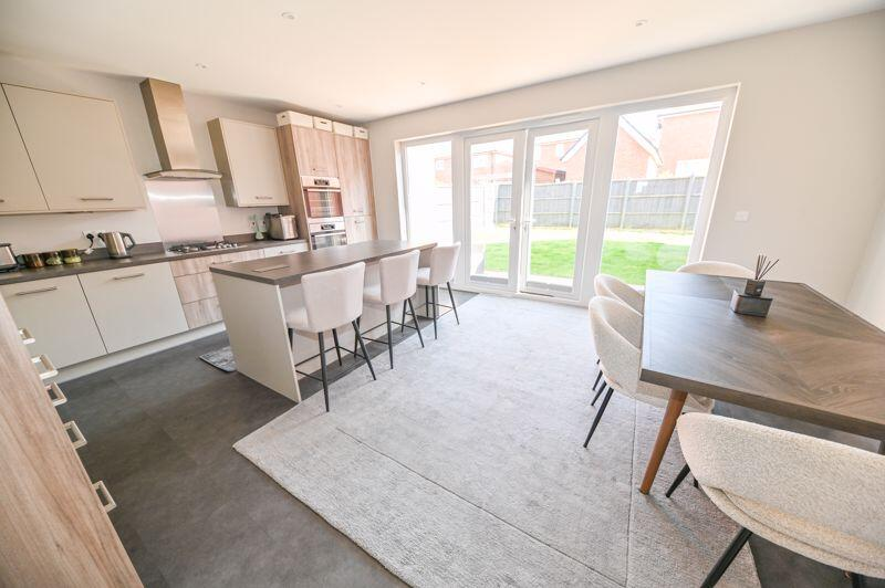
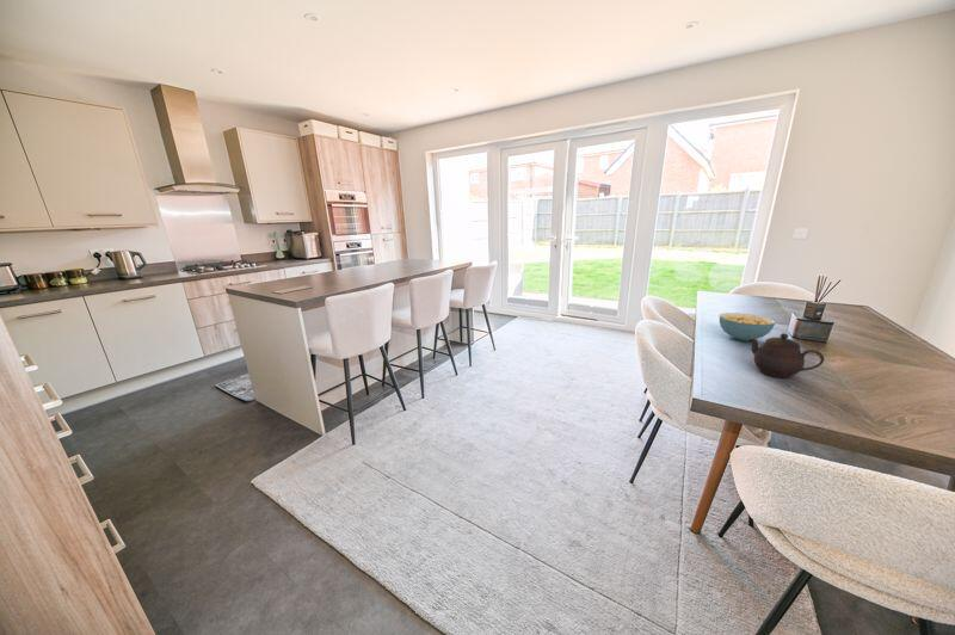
+ teapot [748,332,825,380]
+ cereal bowl [719,312,776,341]
